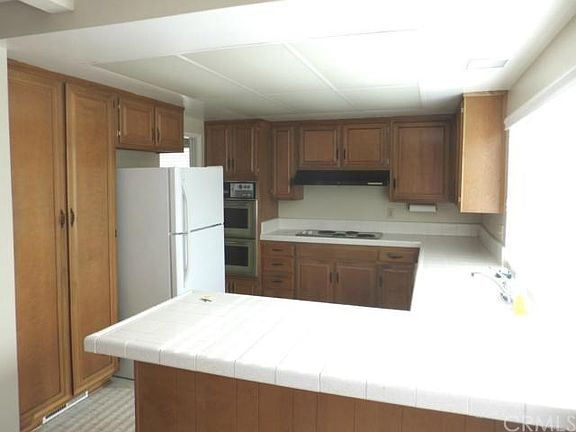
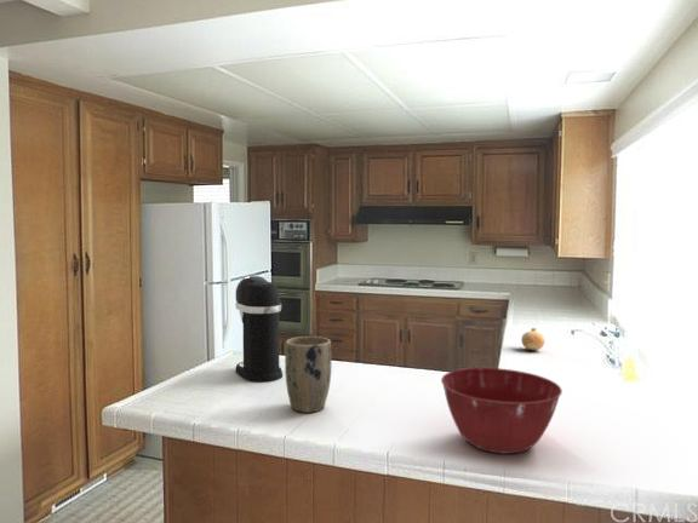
+ fruit [520,328,545,351]
+ plant pot [284,335,332,414]
+ mixing bowl [440,367,563,455]
+ coffee maker [234,275,284,383]
